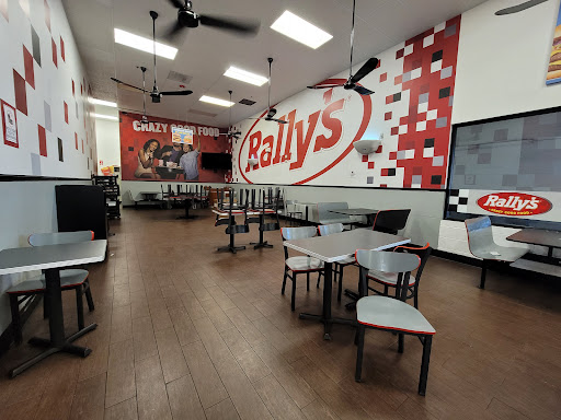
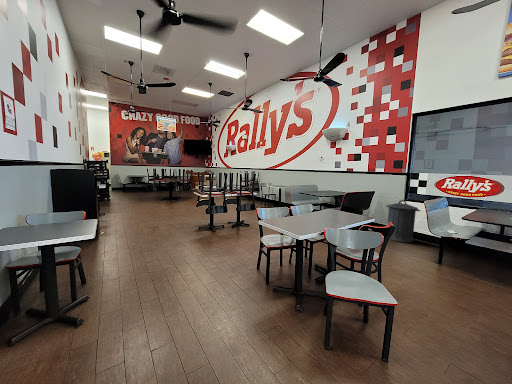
+ trash can [385,199,421,243]
